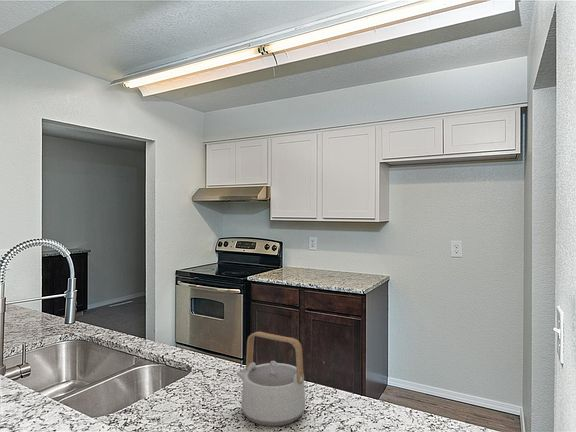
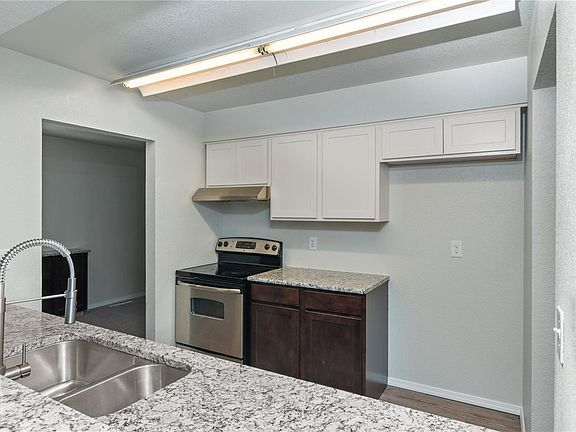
- teapot [236,331,306,428]
